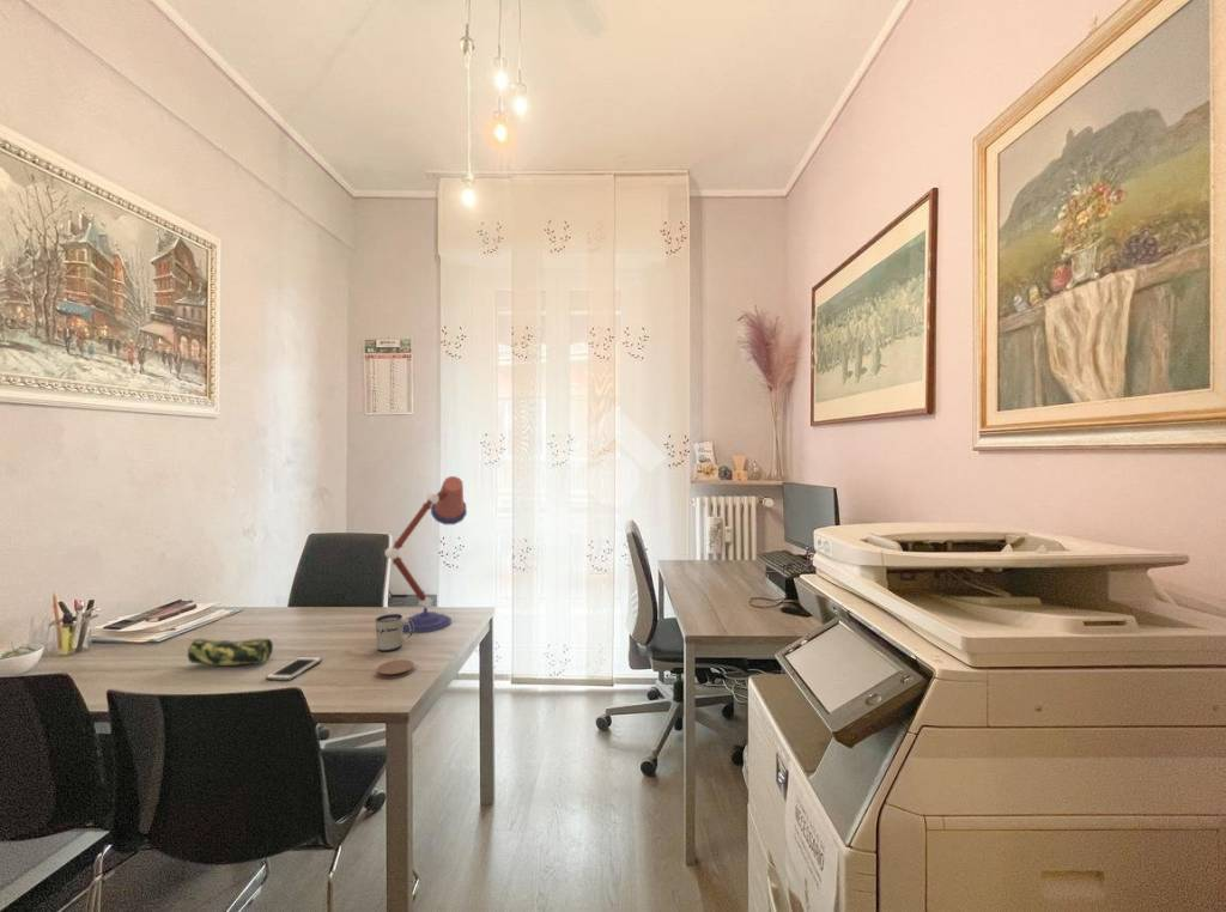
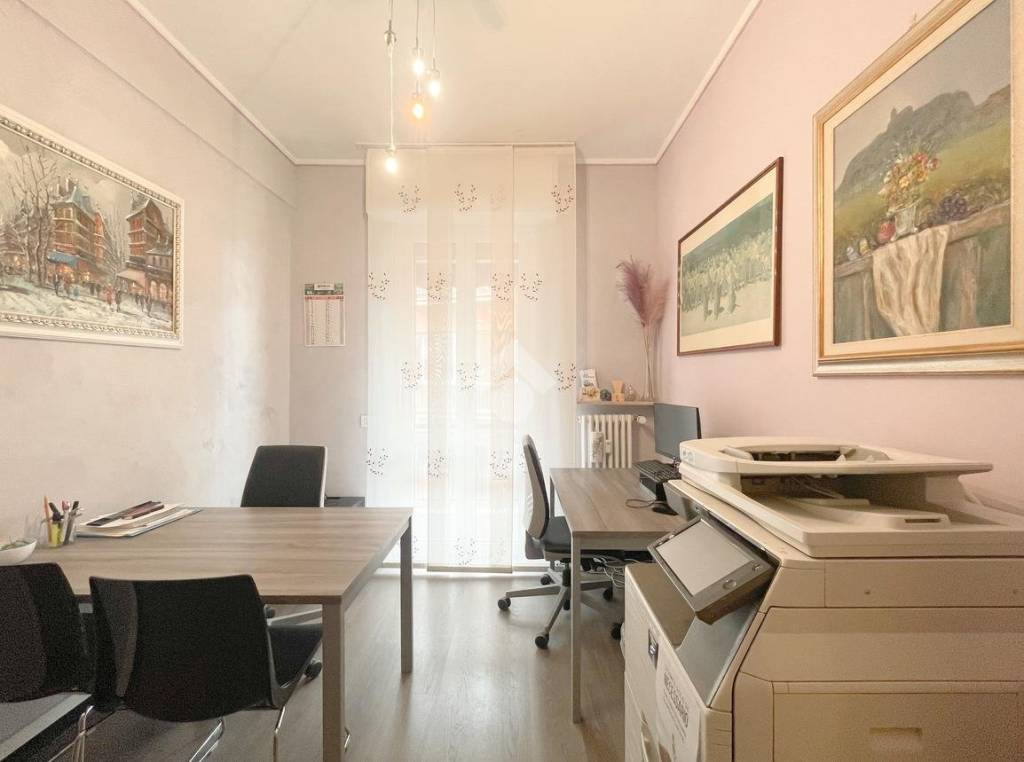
- pencil case [187,638,274,667]
- desk lamp [383,475,468,634]
- mug [375,613,413,652]
- coaster [376,658,415,680]
- cell phone [265,656,323,682]
